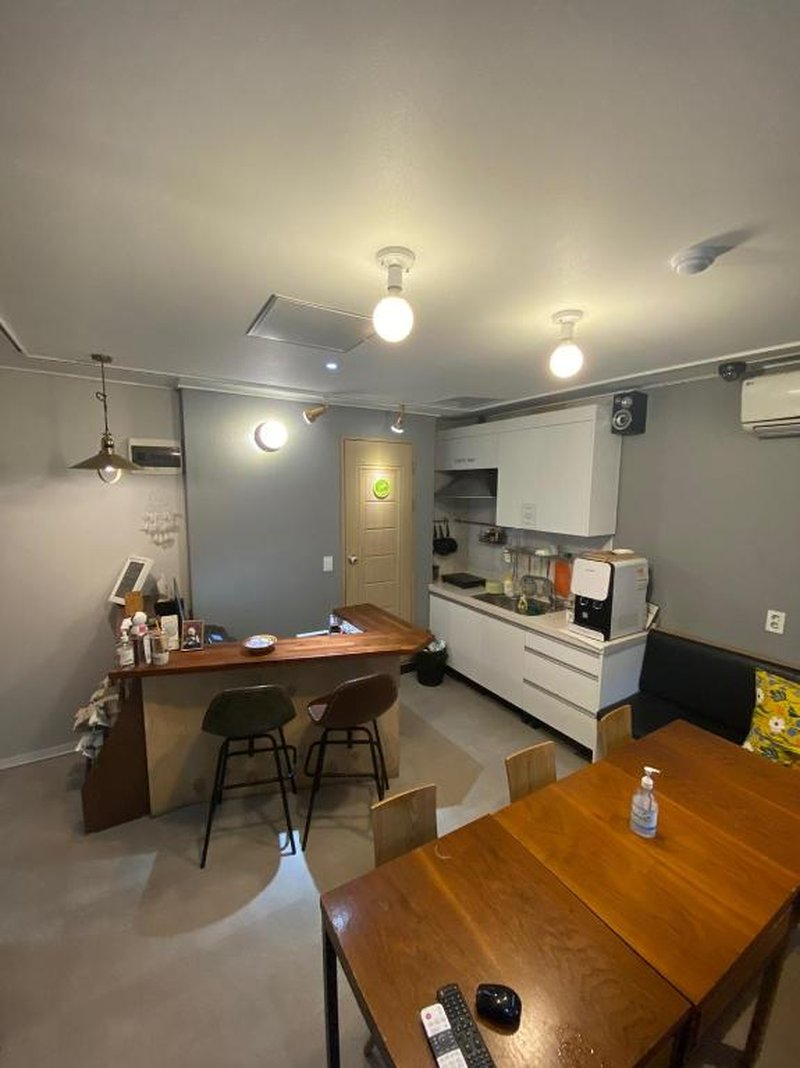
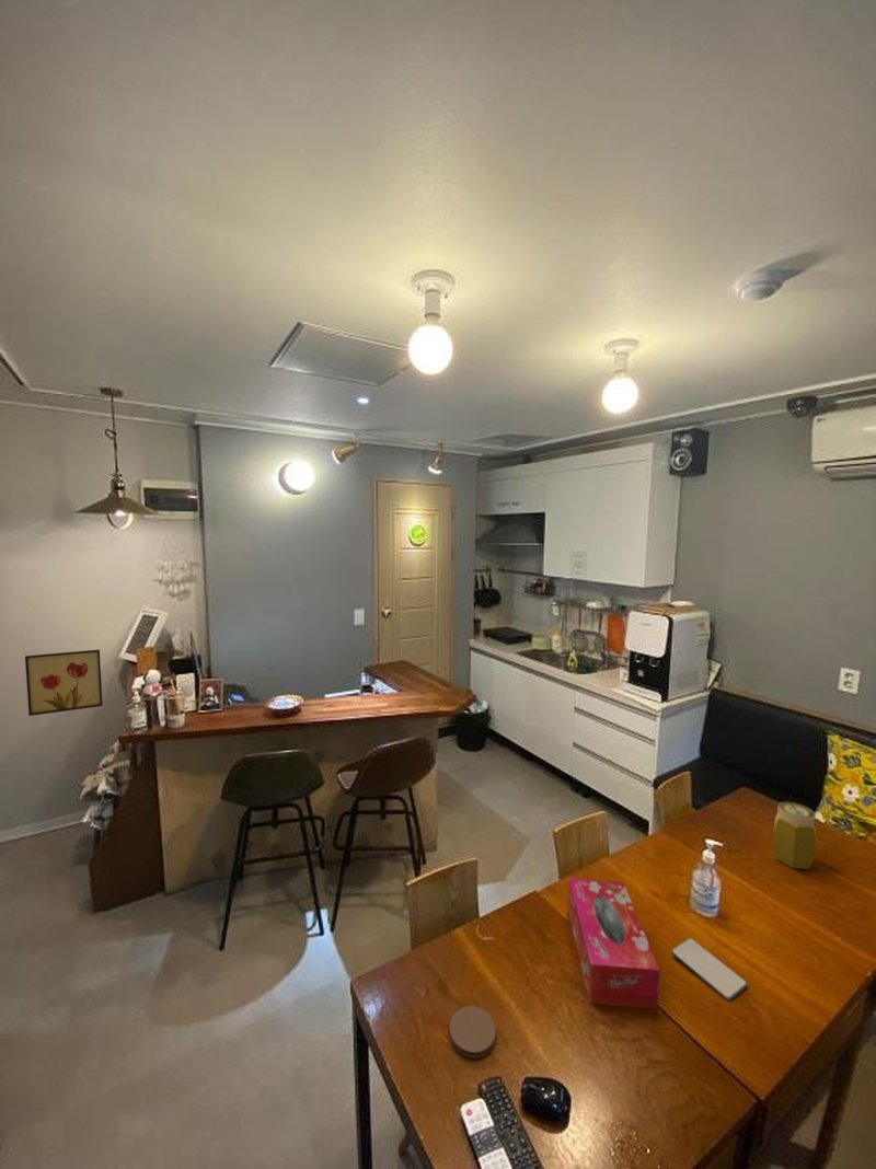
+ wall art [24,648,104,717]
+ tissue box [566,877,661,1010]
+ smartphone [671,937,748,1002]
+ coaster [449,1005,497,1060]
+ jar [772,801,817,870]
